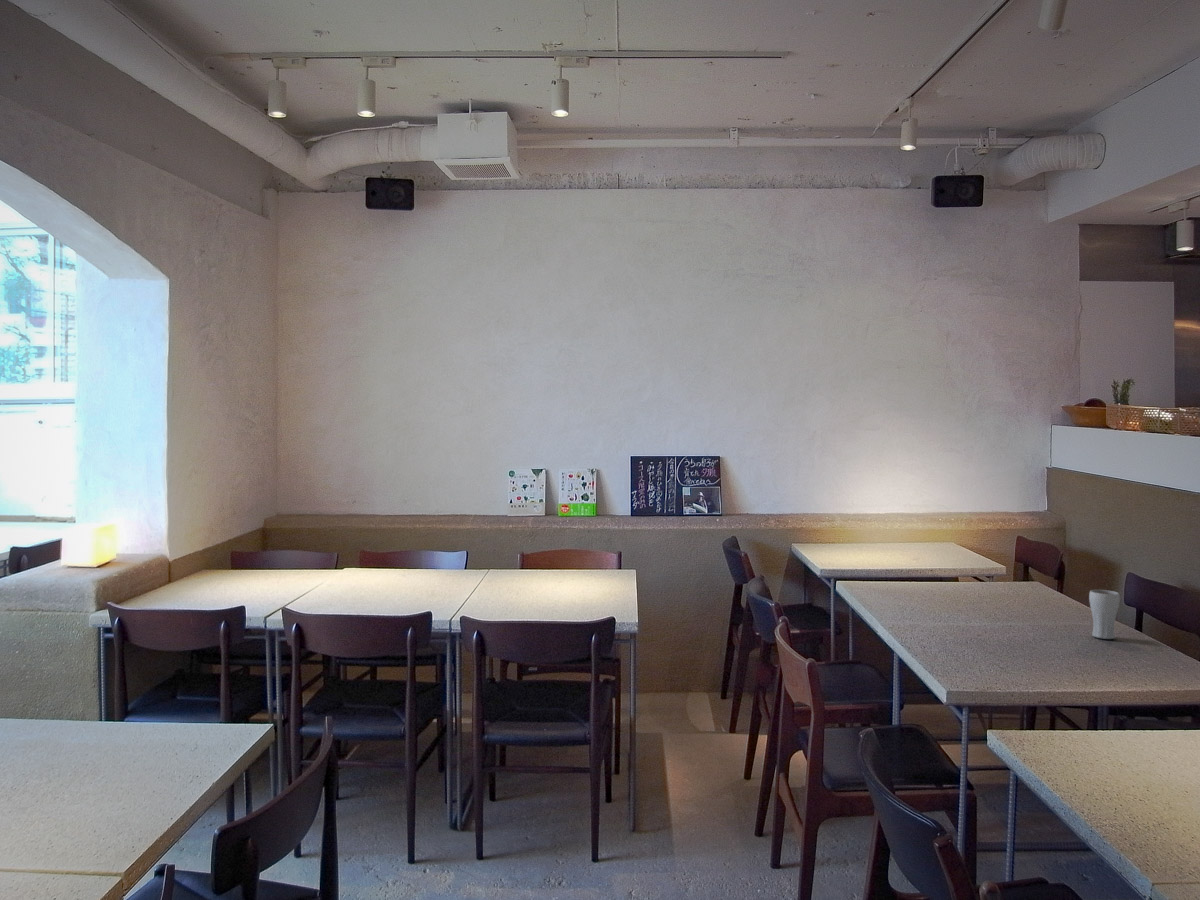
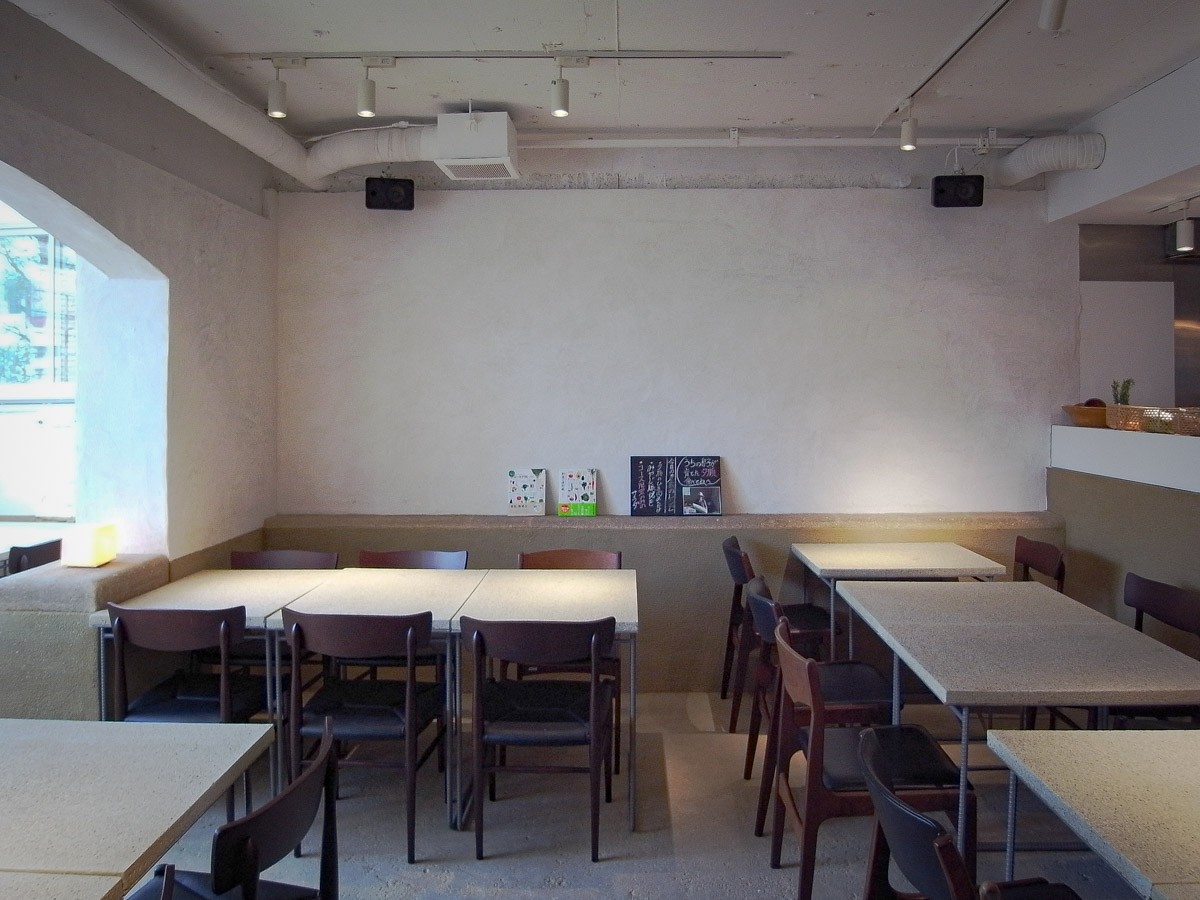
- drinking glass [1088,589,1121,640]
